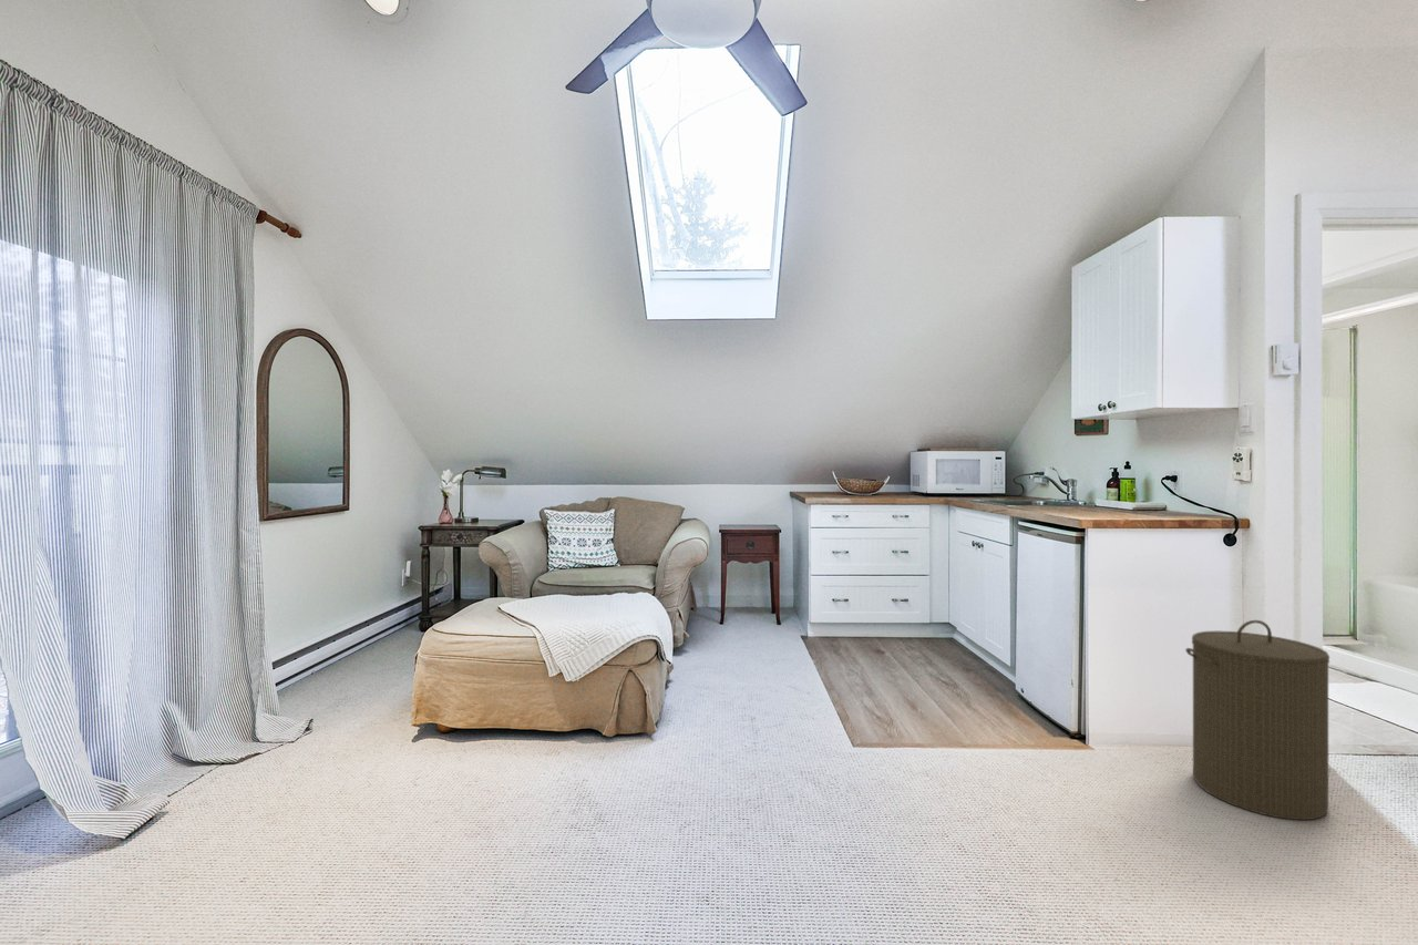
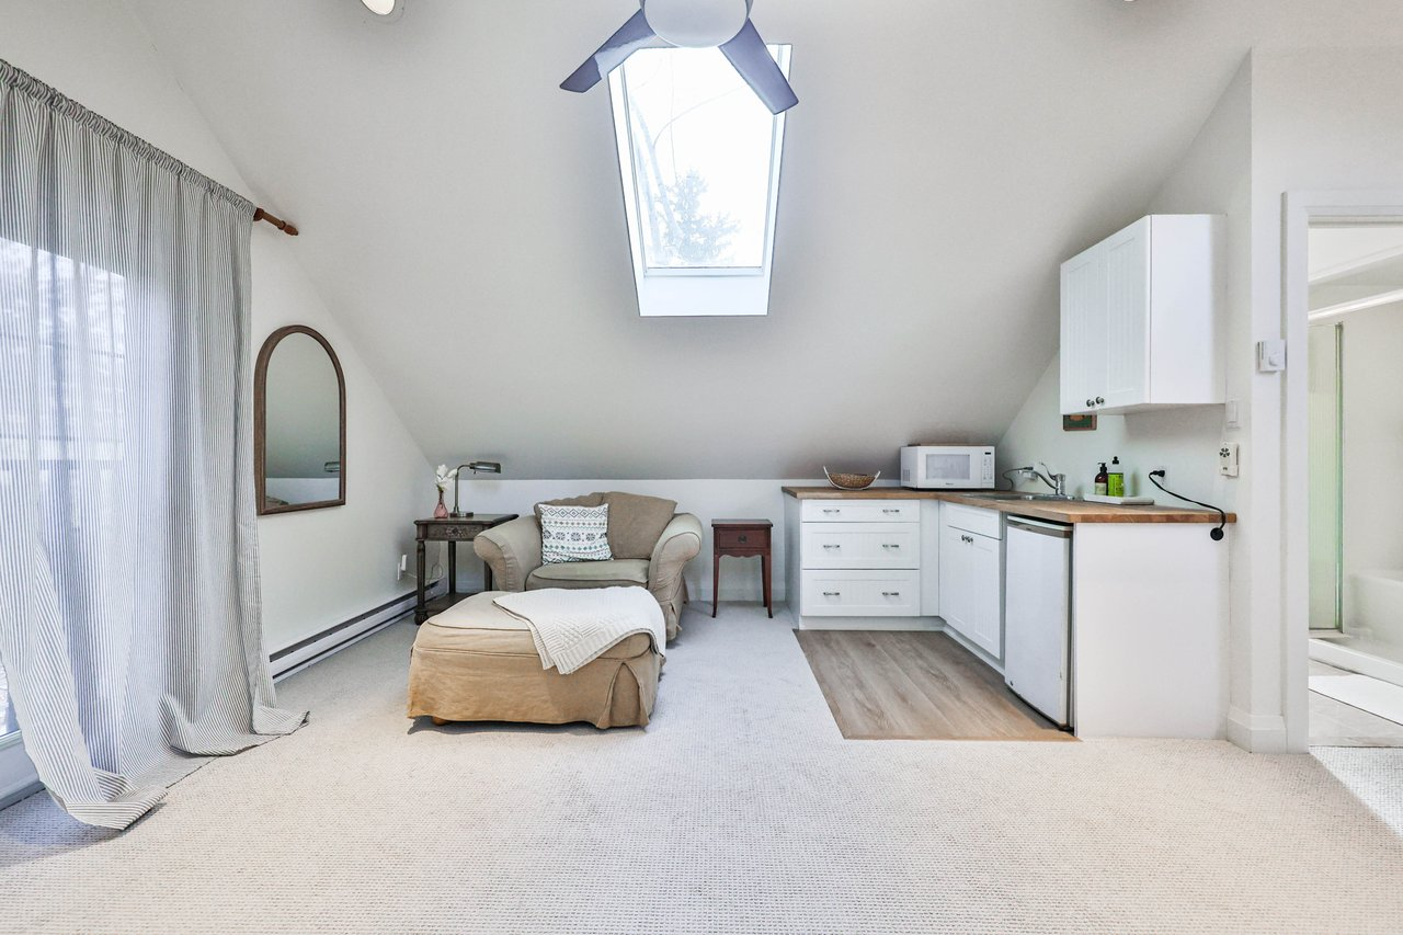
- laundry hamper [1184,619,1330,821]
